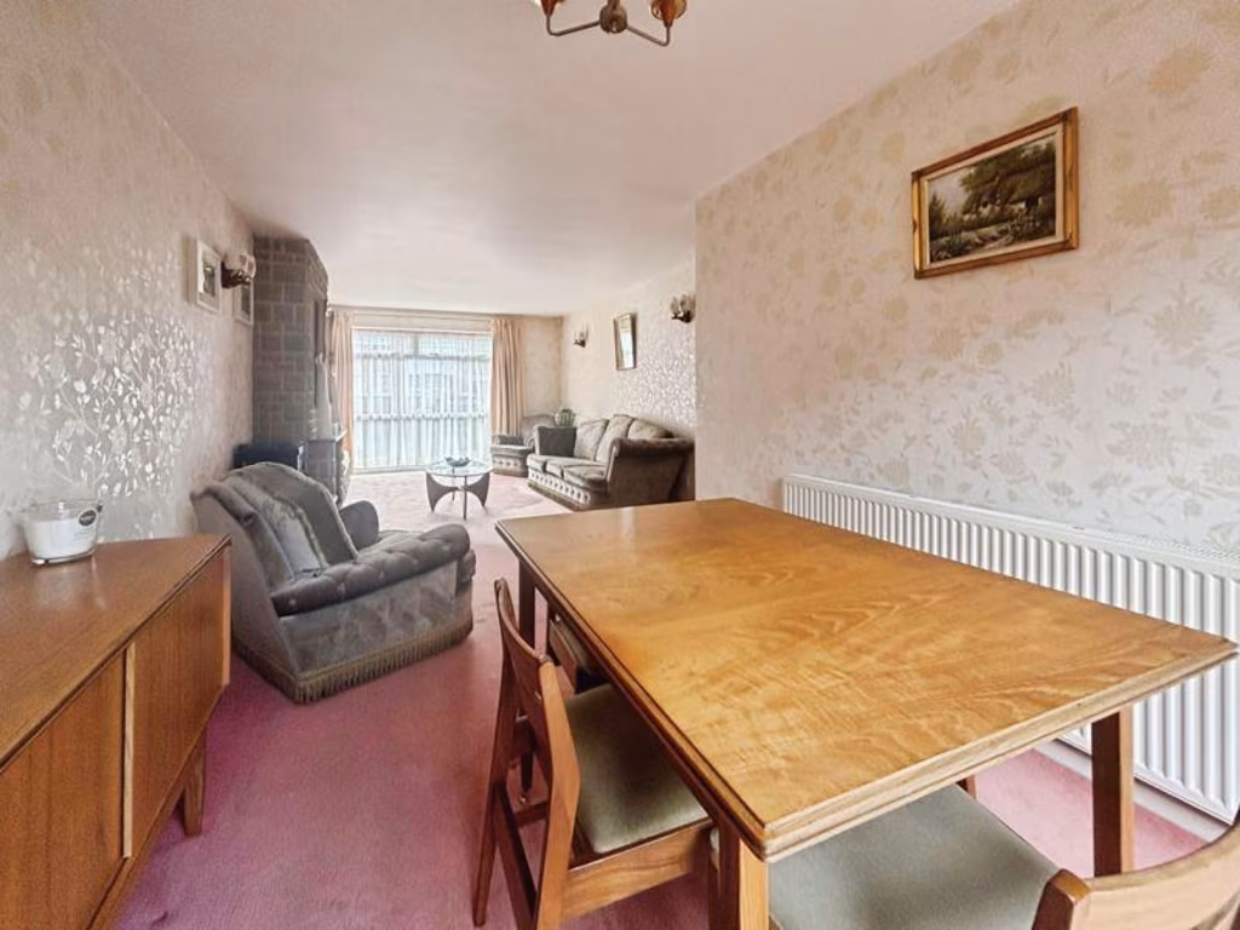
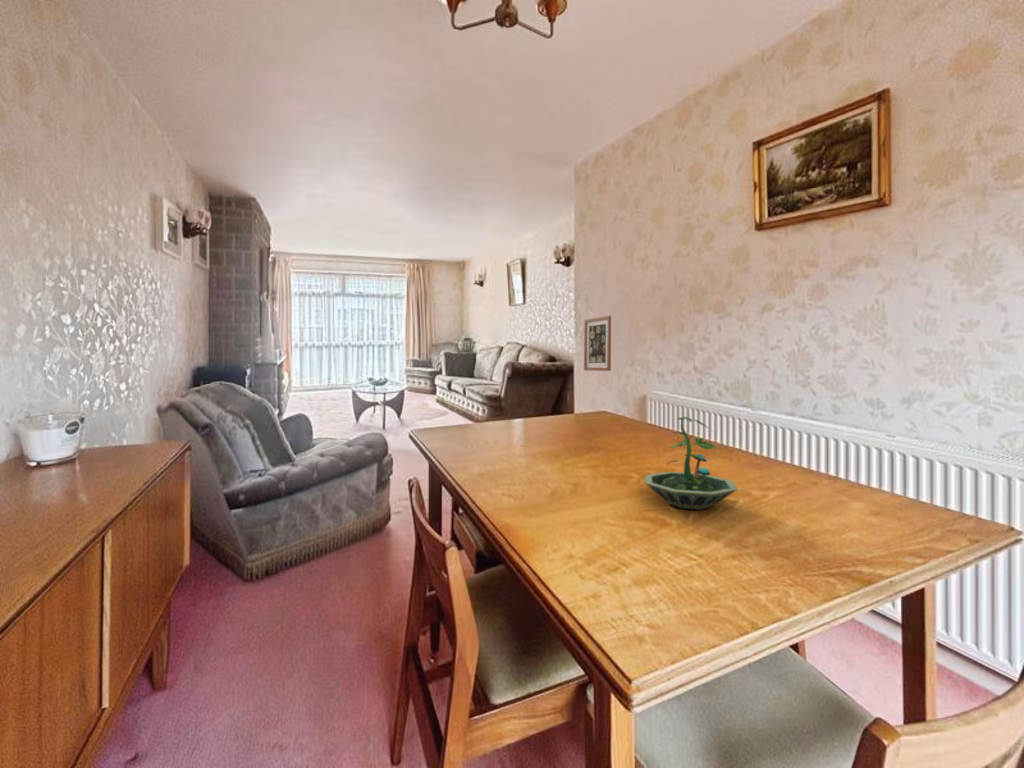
+ wall art [583,314,612,372]
+ terrarium [644,416,739,511]
